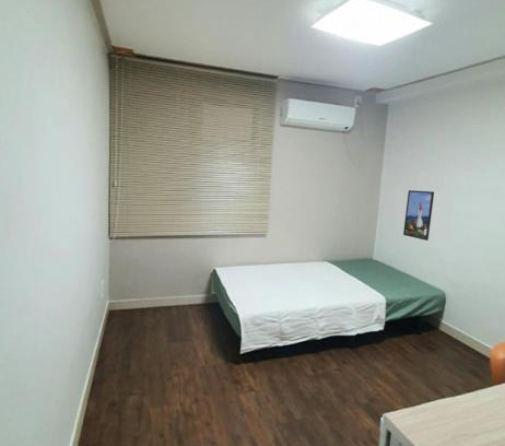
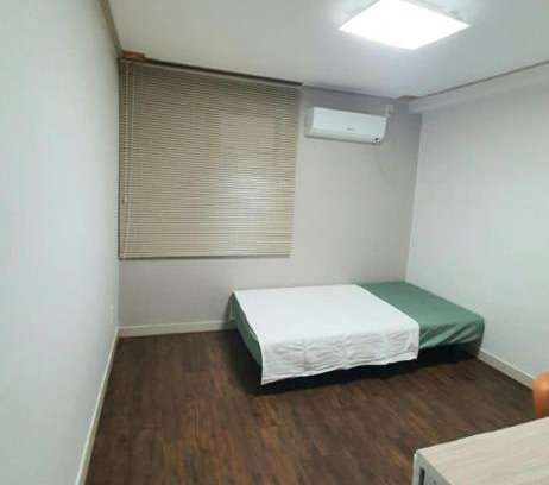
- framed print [402,189,435,242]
